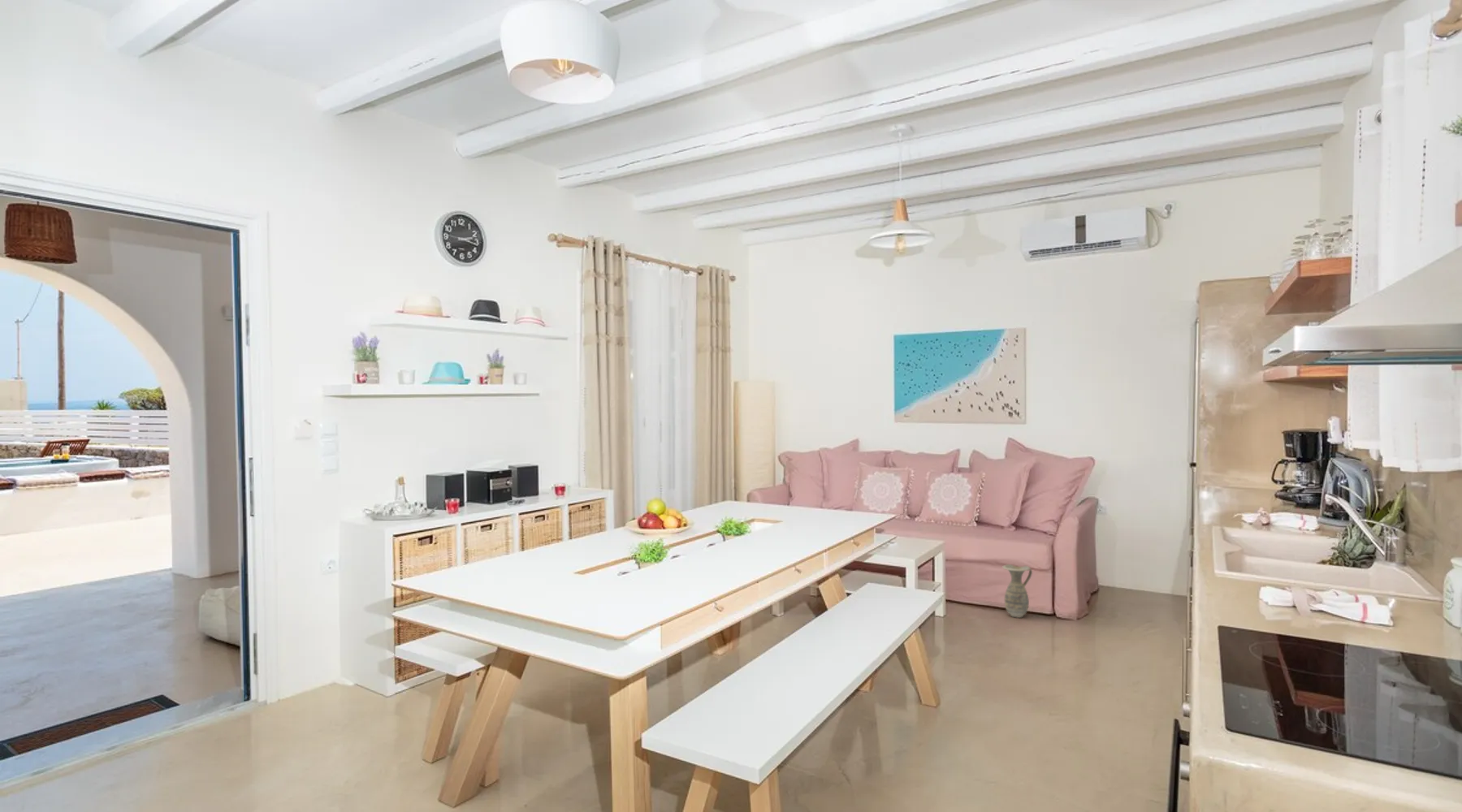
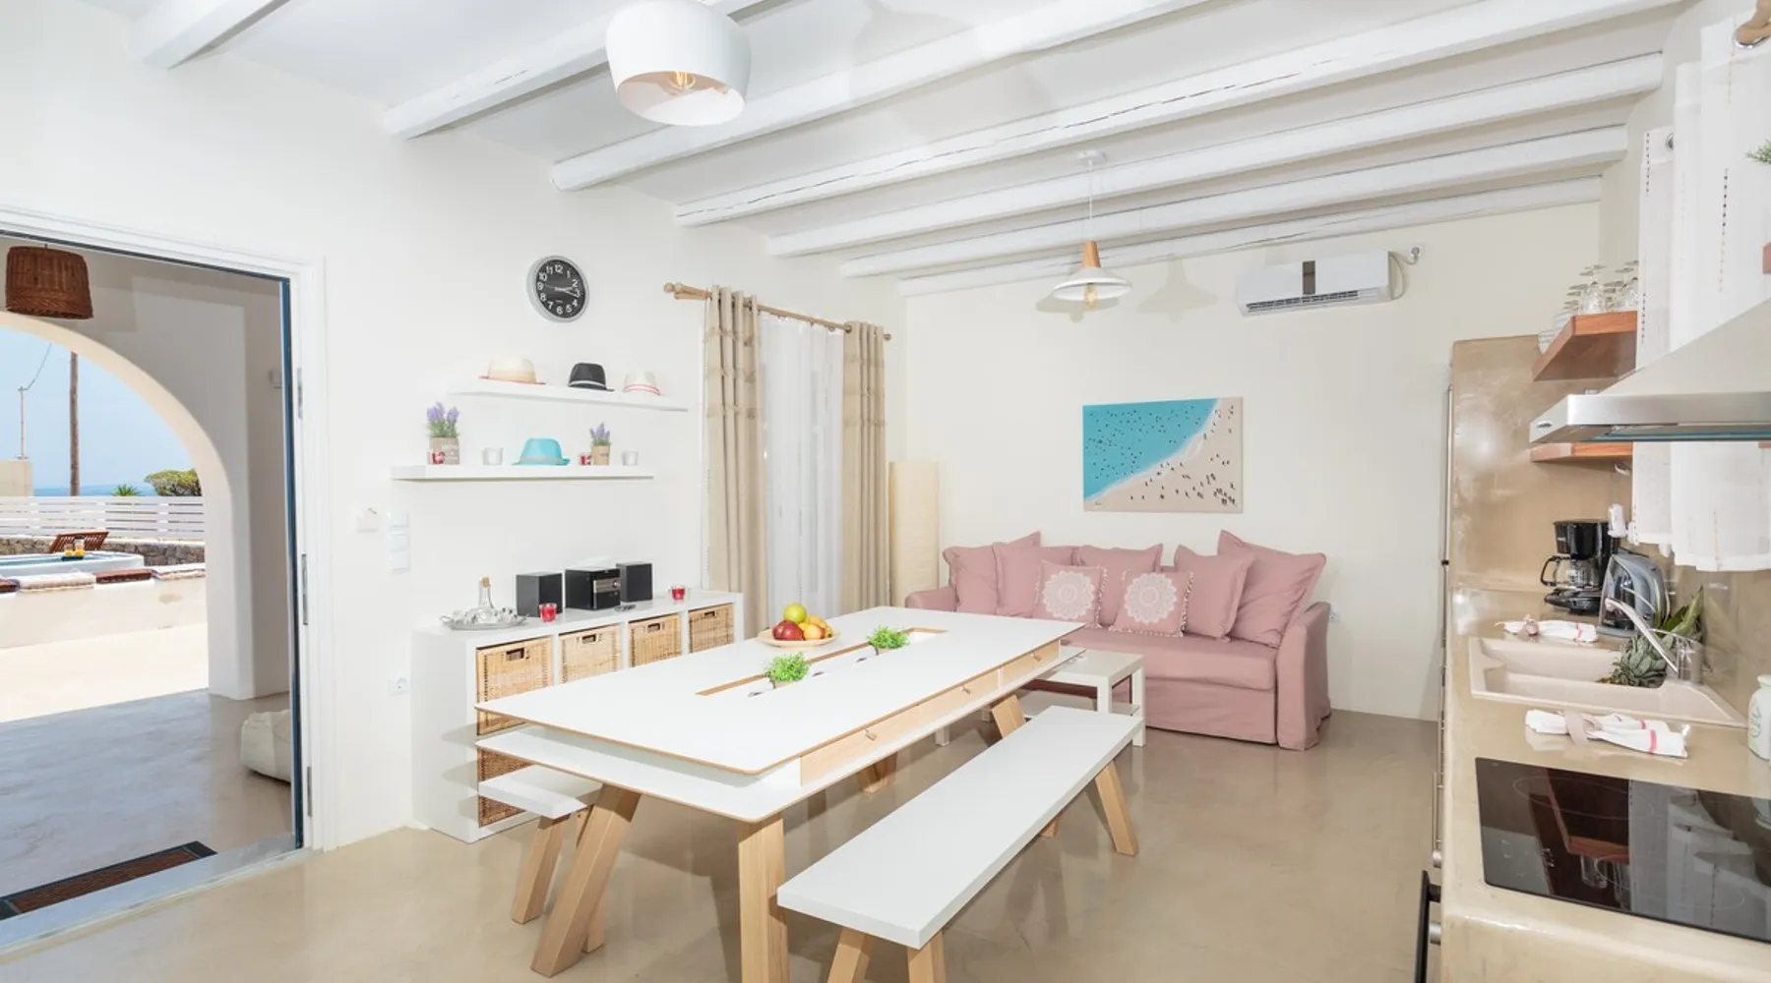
- ceramic jug [1001,564,1033,619]
